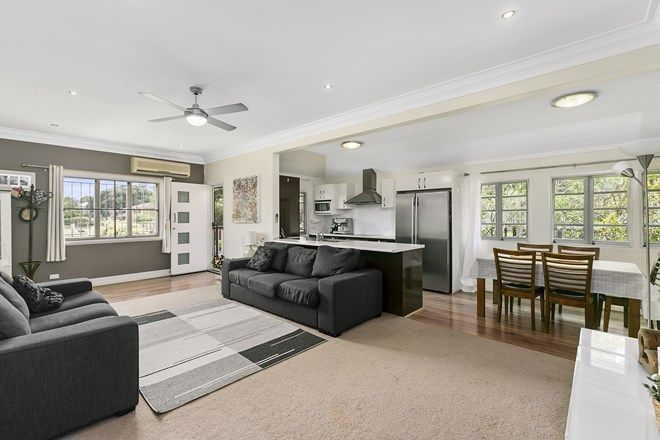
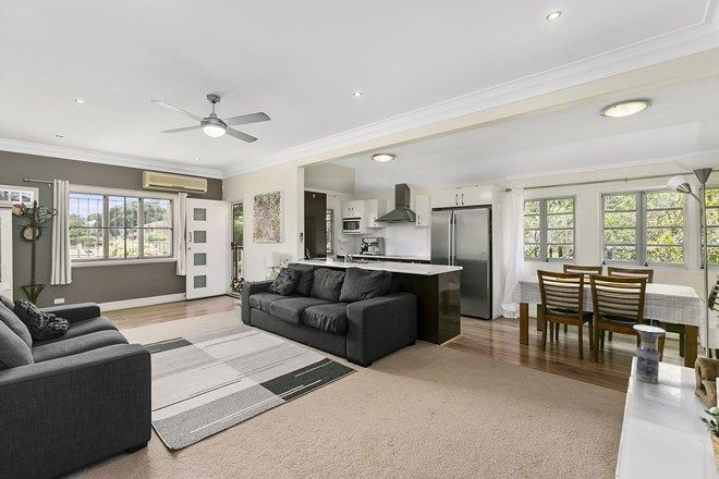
+ vase [632,324,667,384]
